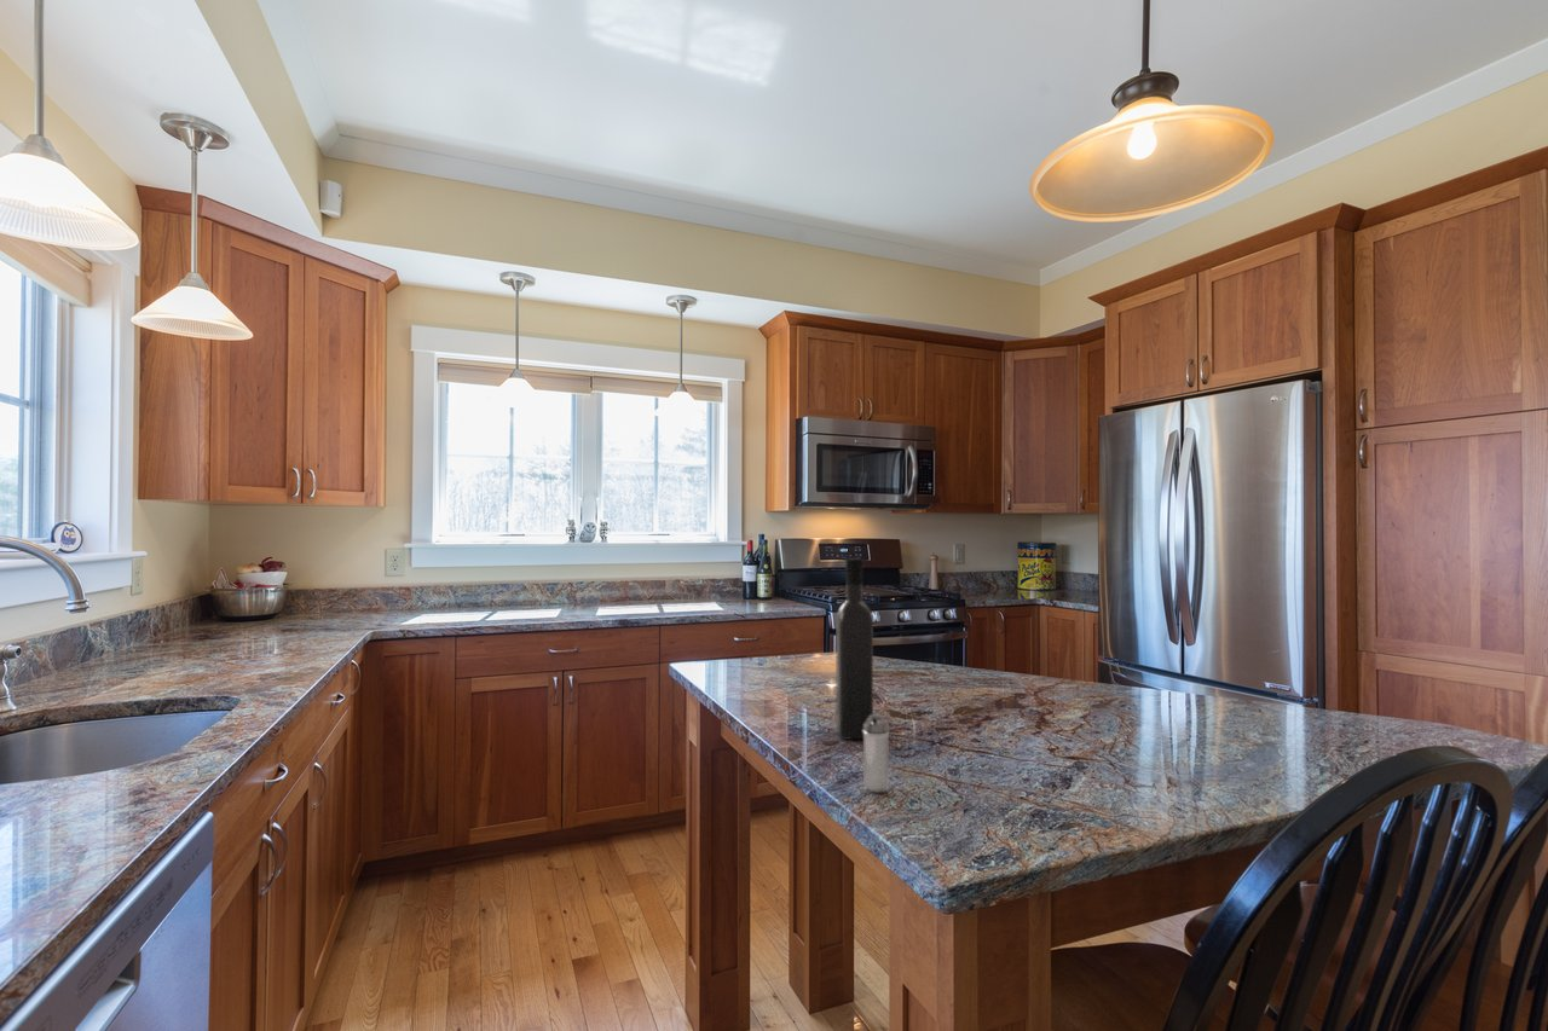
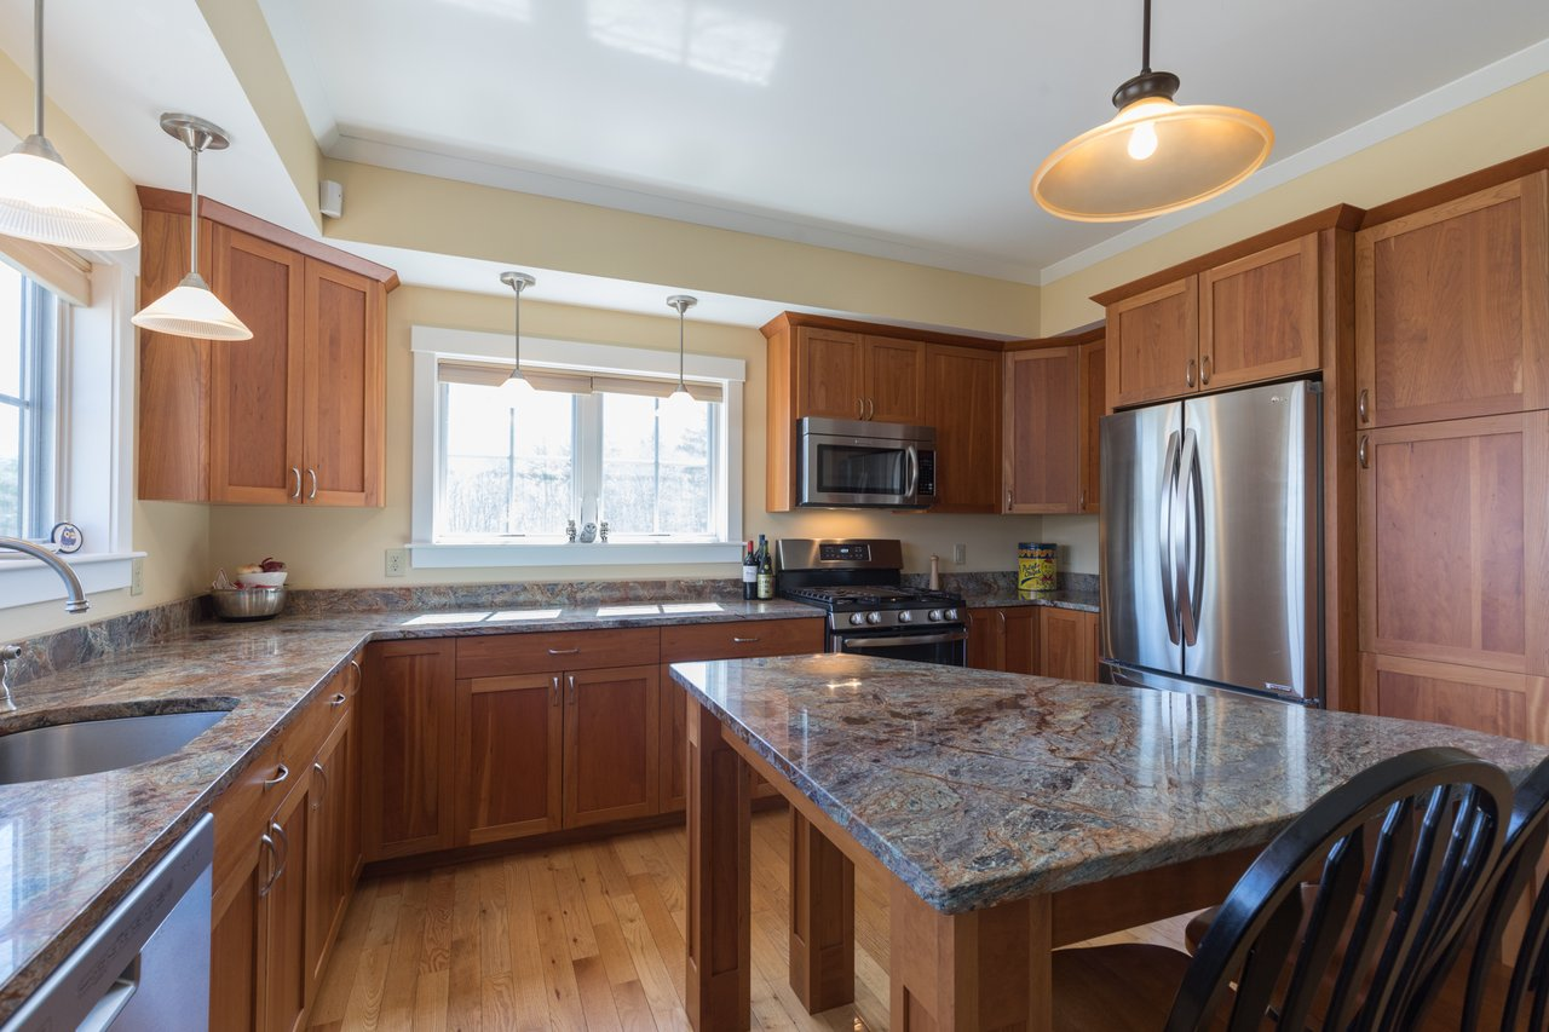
- shaker [862,712,891,794]
- wine bottle [836,557,874,740]
